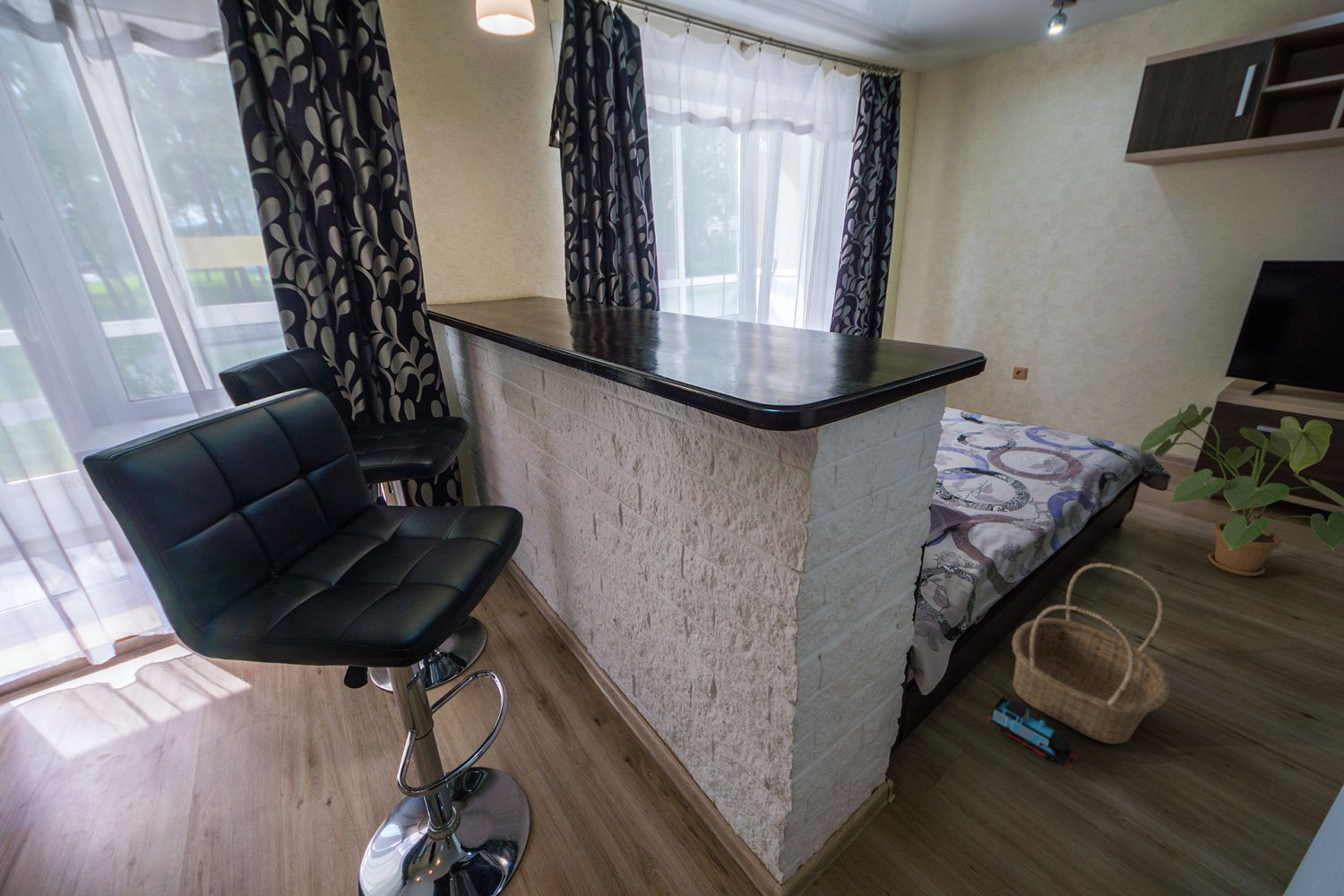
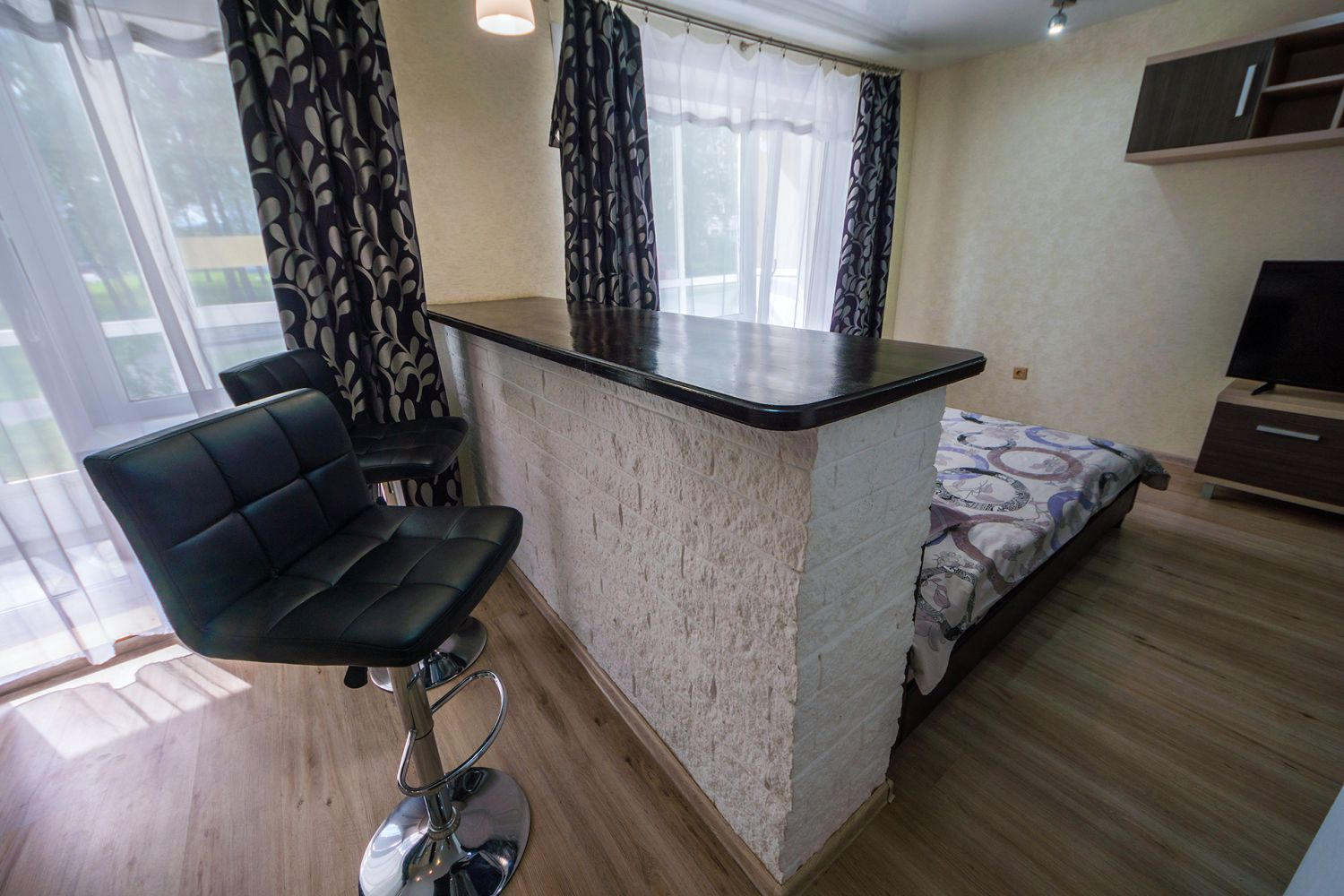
- toy train [985,695,1080,770]
- basket [1011,562,1171,745]
- house plant [1138,403,1344,577]
